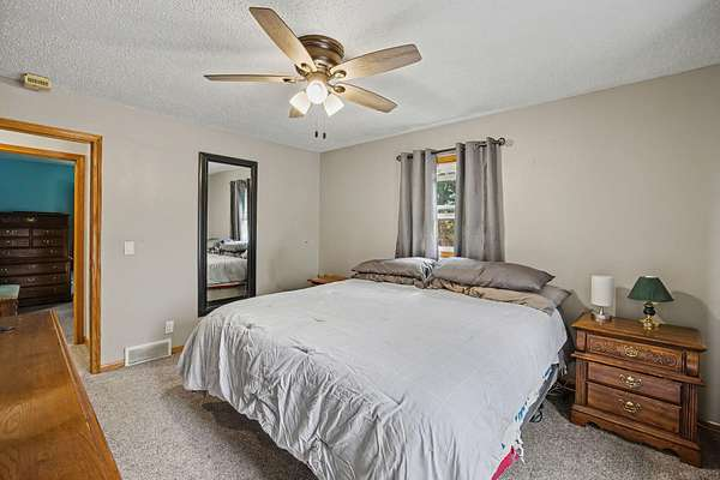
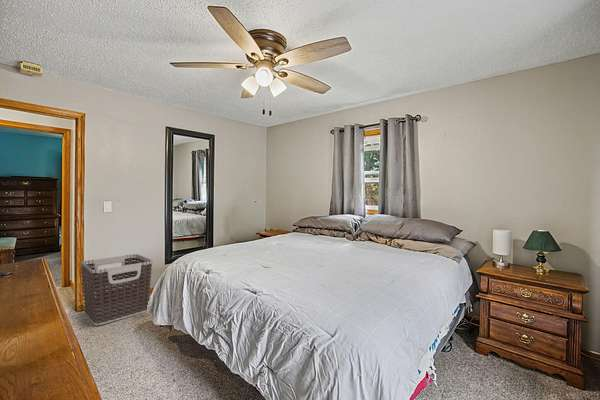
+ clothes hamper [80,253,153,326]
